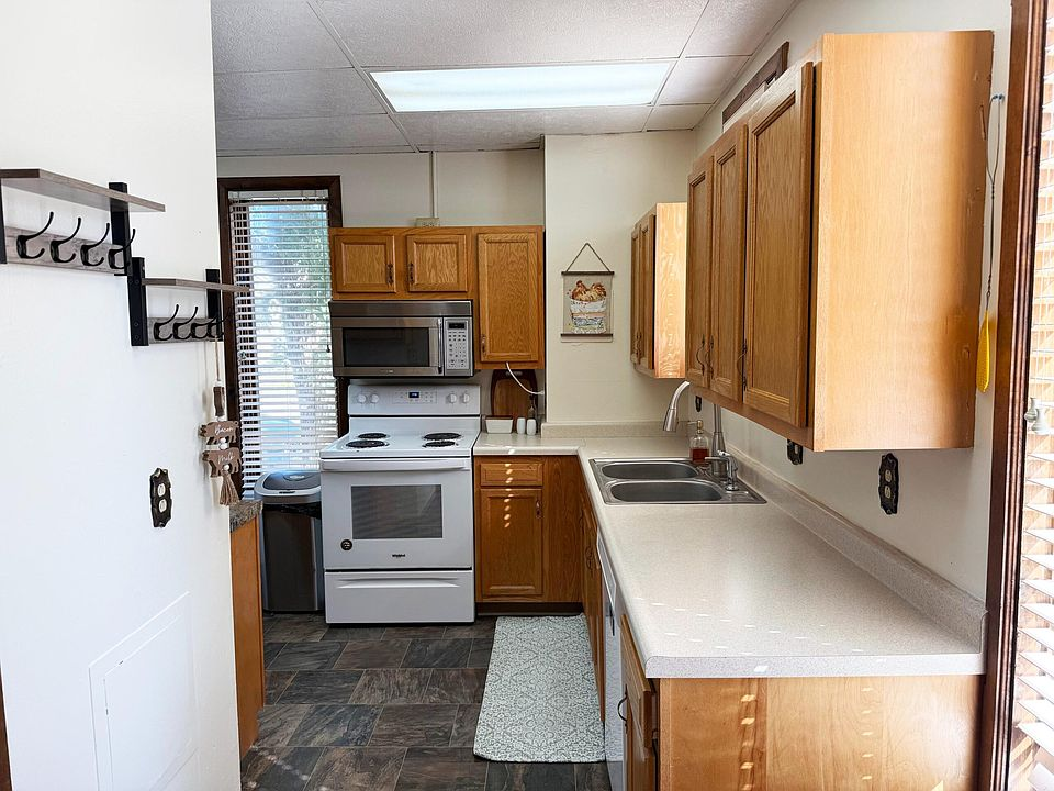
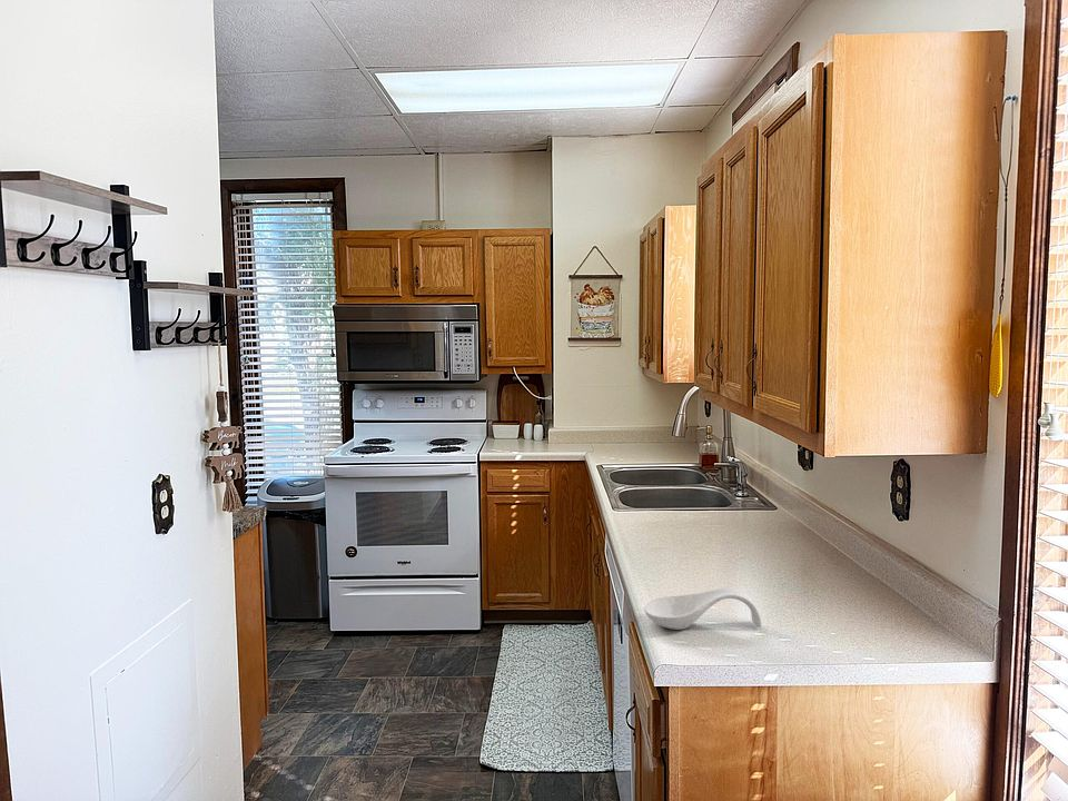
+ spoon rest [643,587,762,631]
